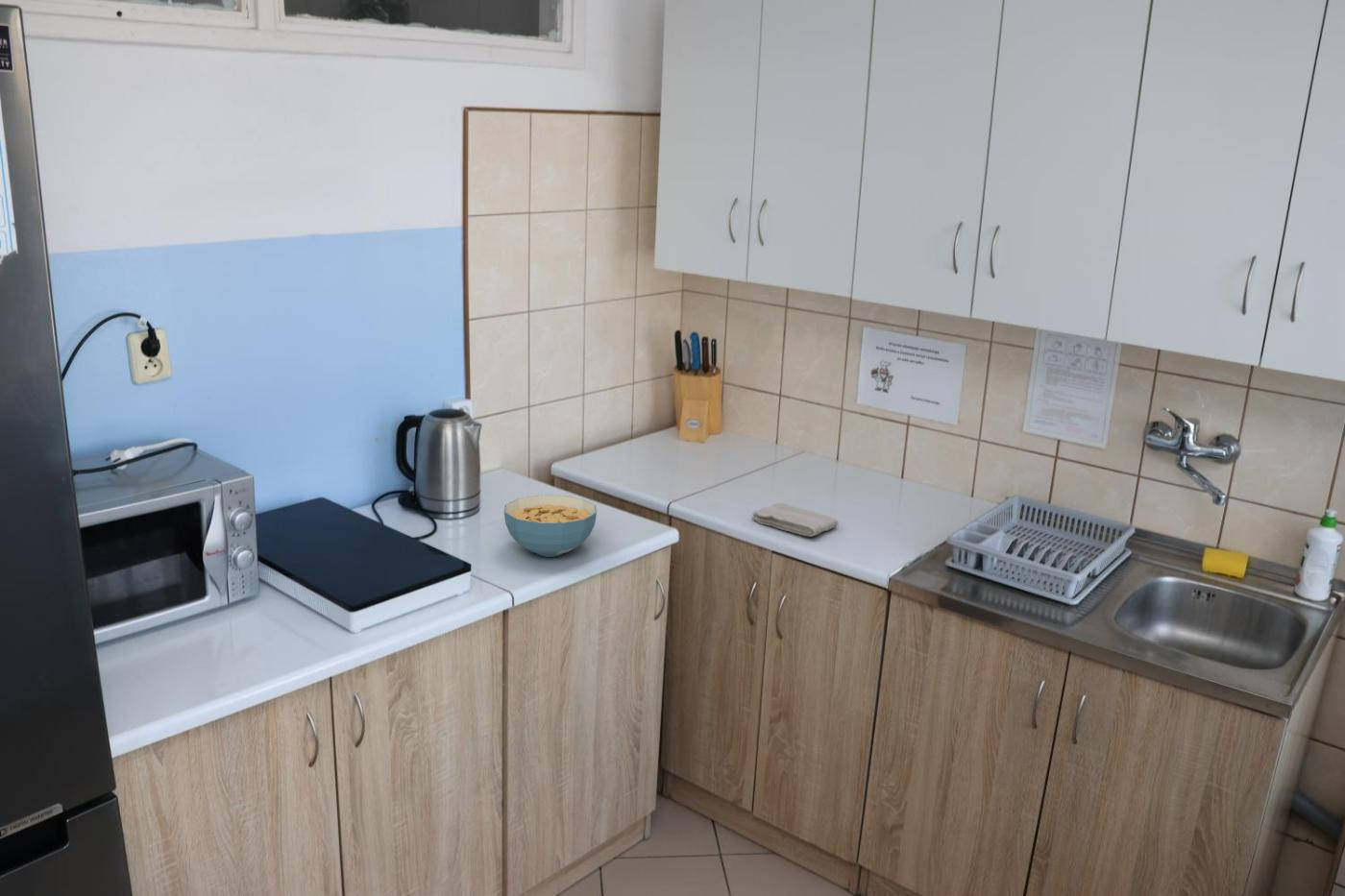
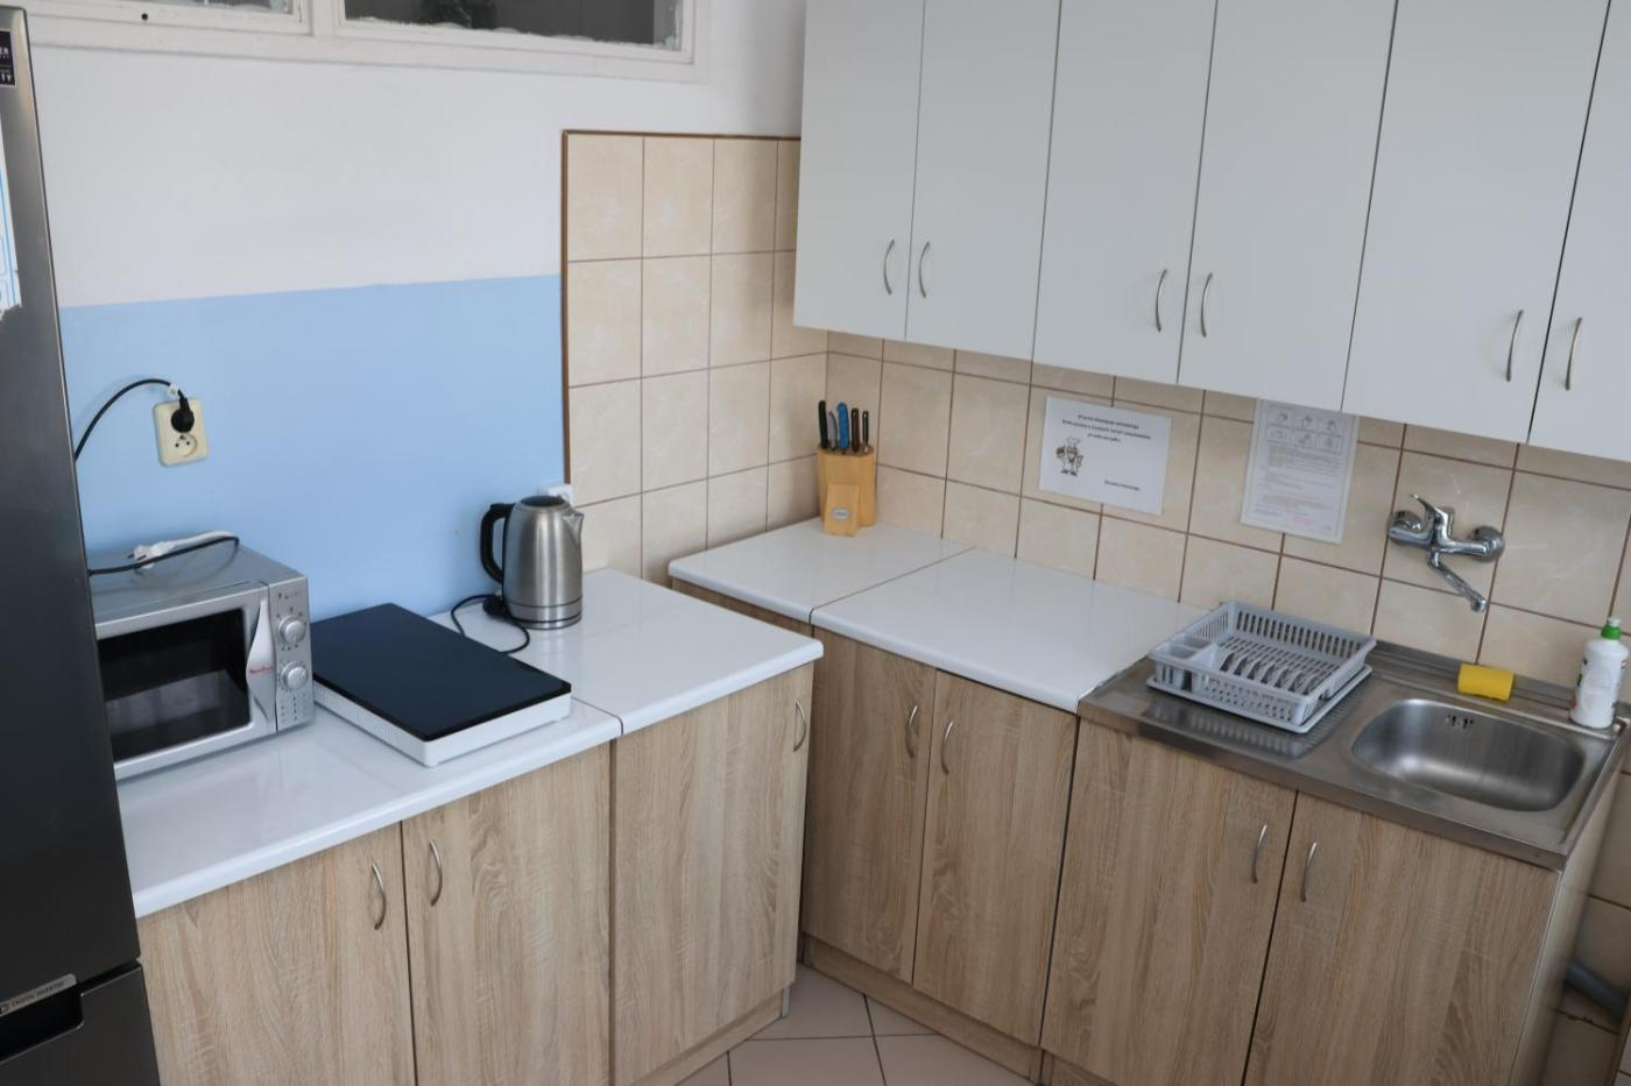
- washcloth [750,502,839,538]
- cereal bowl [503,495,598,558]
